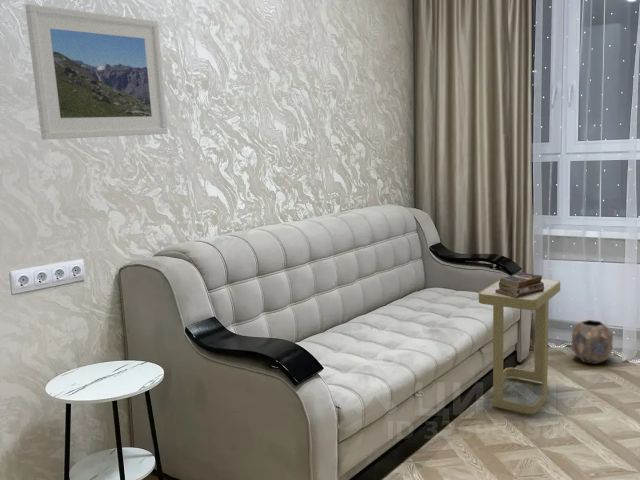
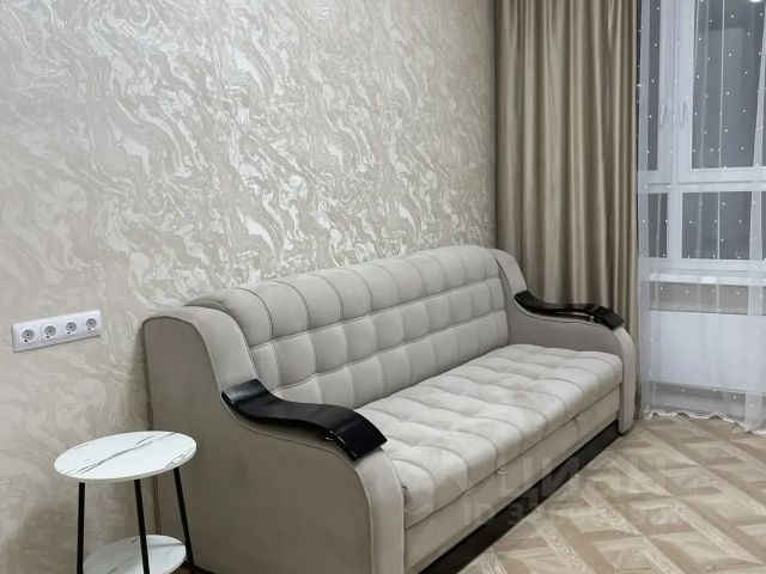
- side table [478,275,561,415]
- books [495,271,545,298]
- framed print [24,3,169,141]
- planter [571,319,614,365]
